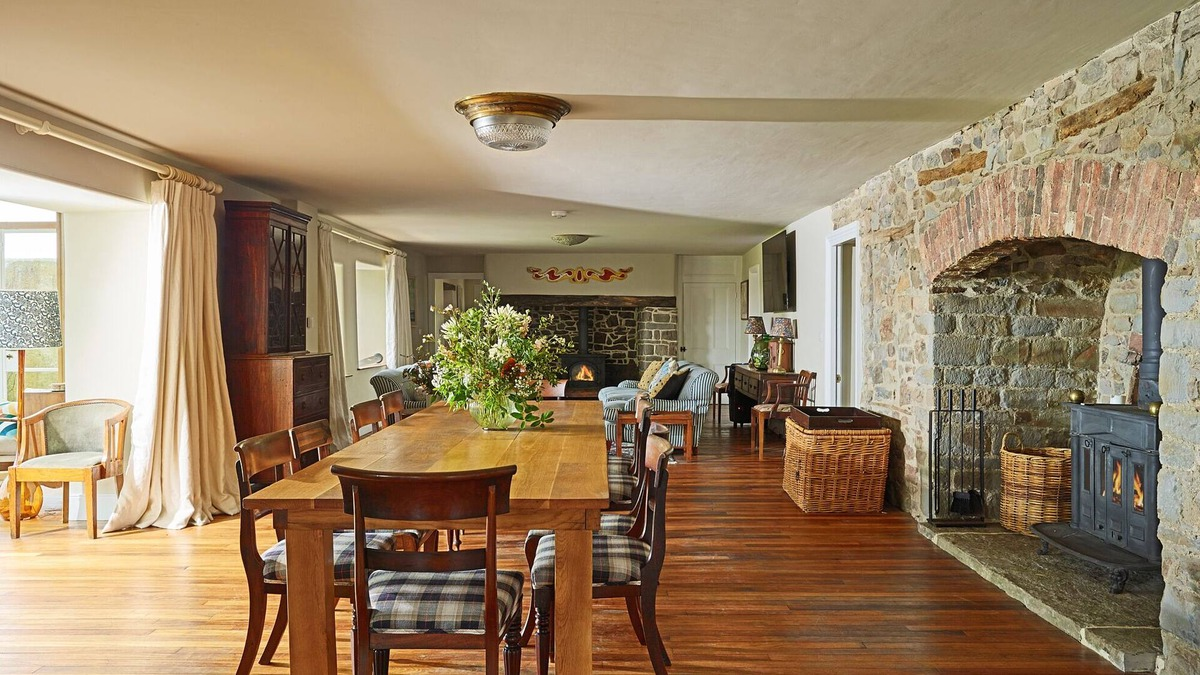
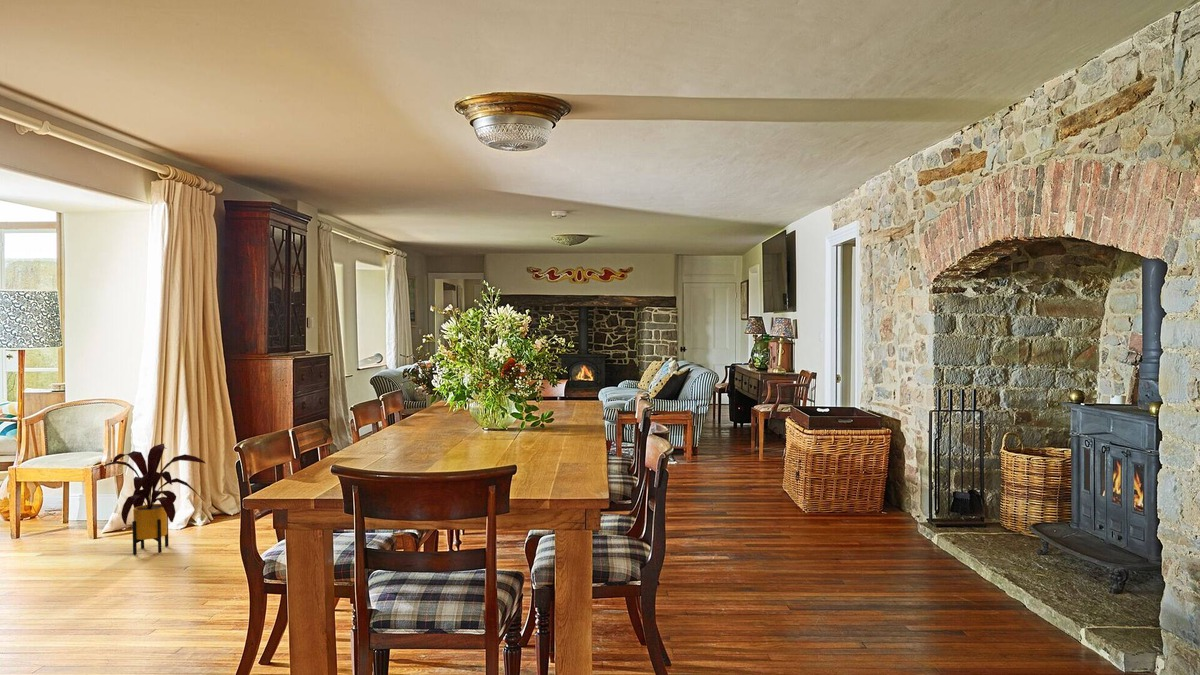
+ house plant [94,443,207,556]
